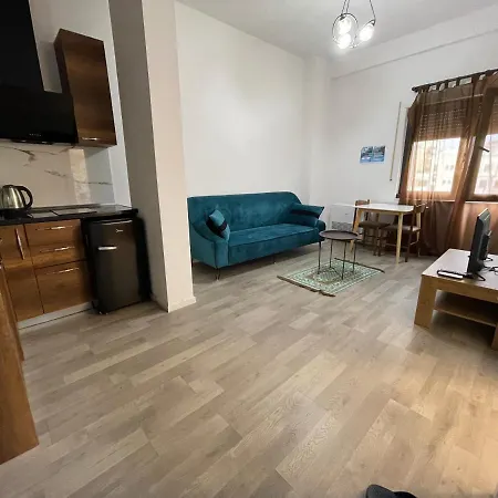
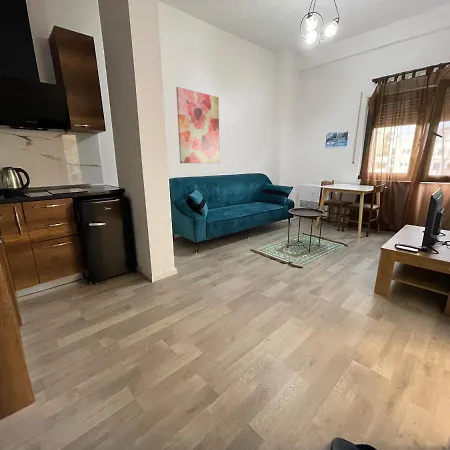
+ wall art [175,86,221,164]
